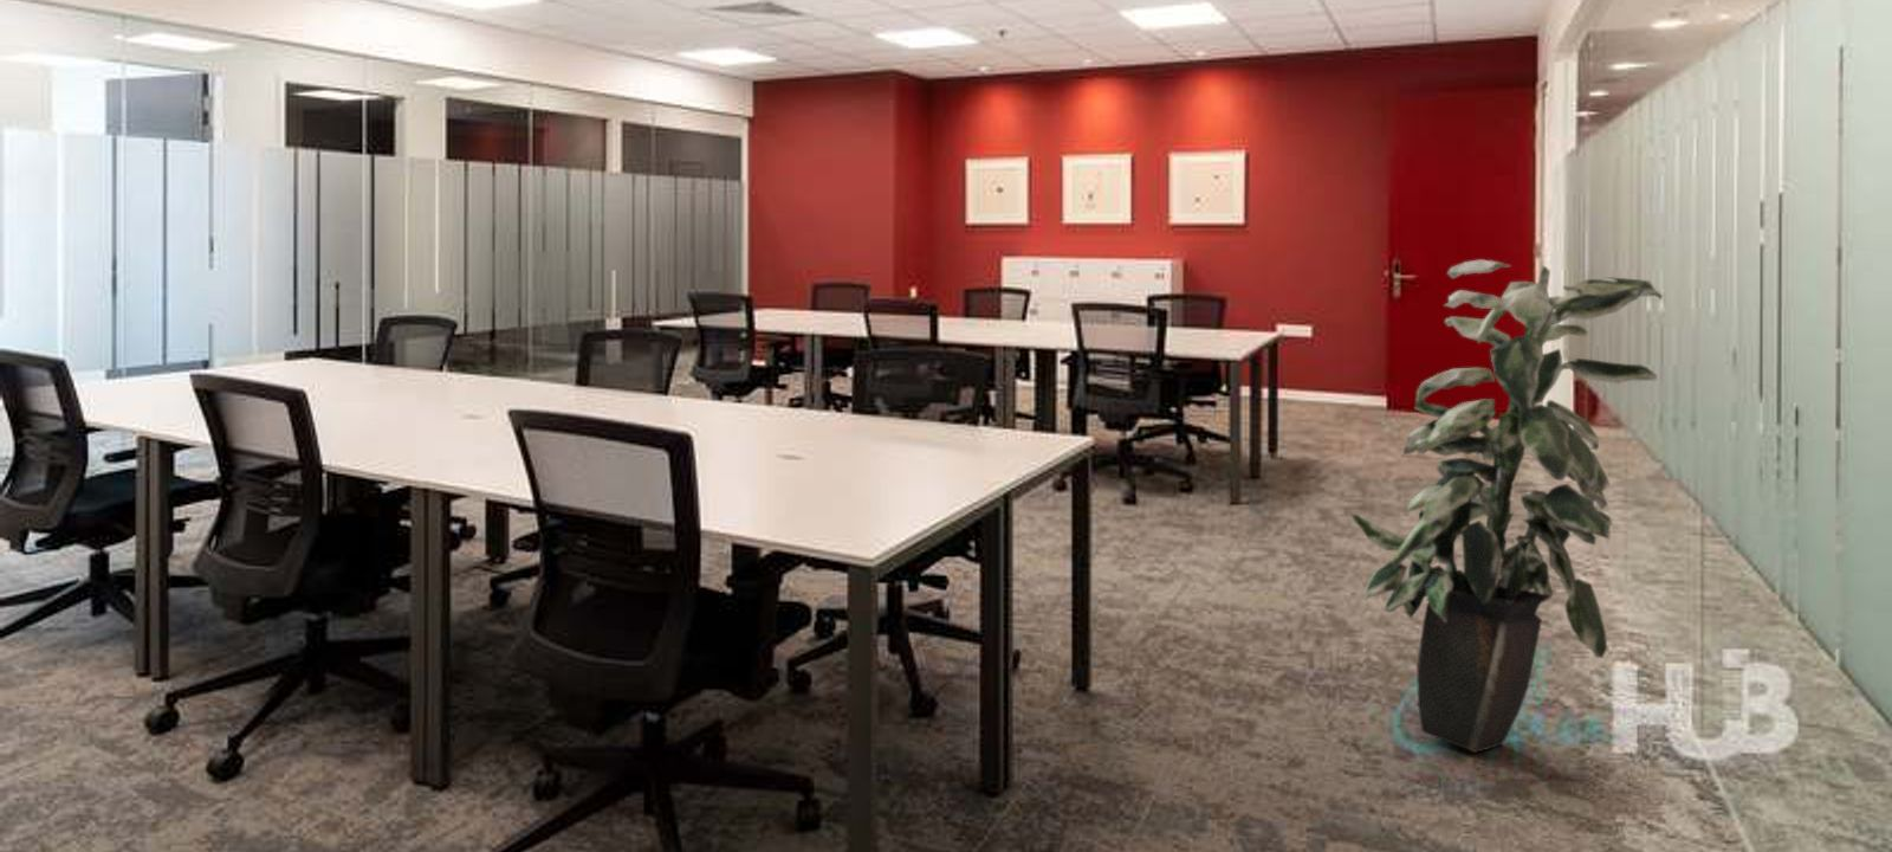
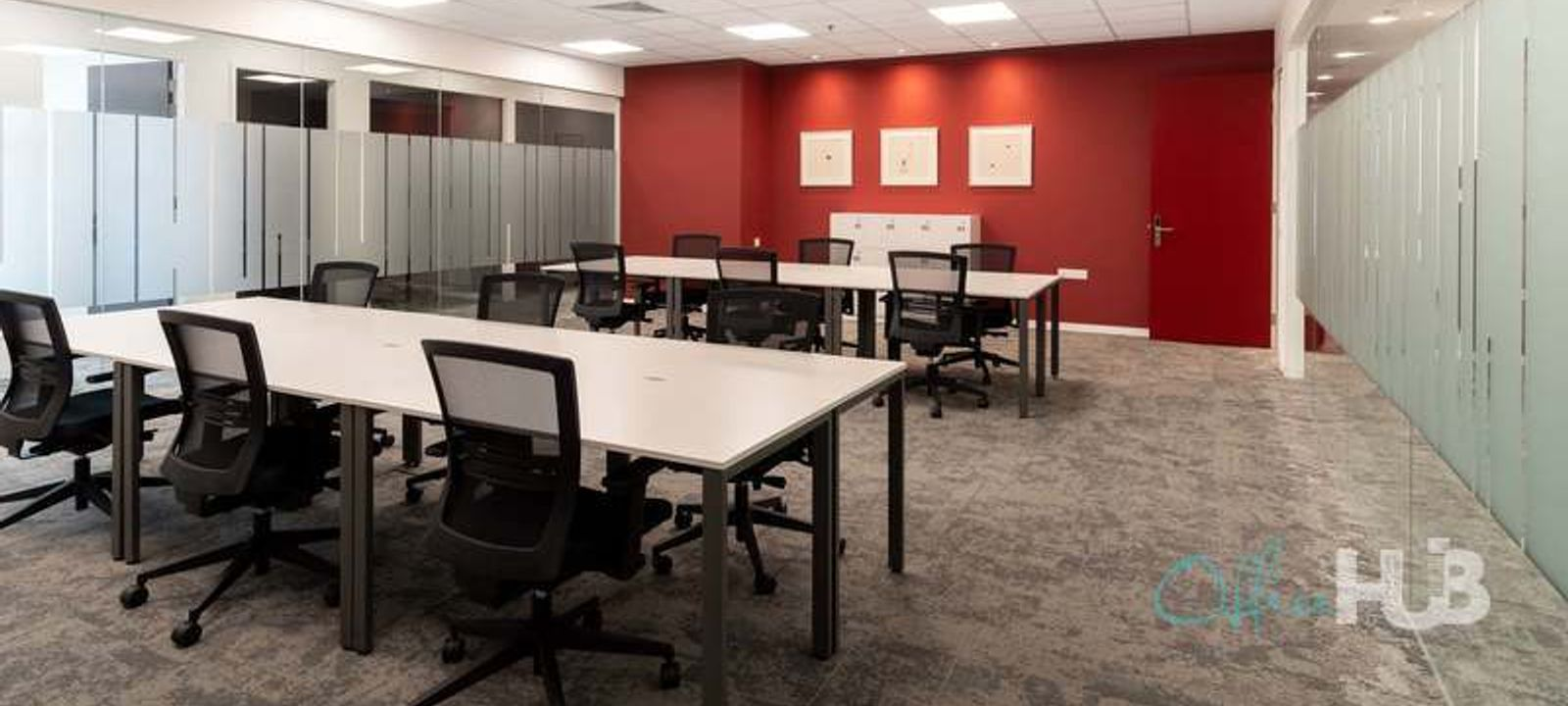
- indoor plant [1350,258,1664,754]
